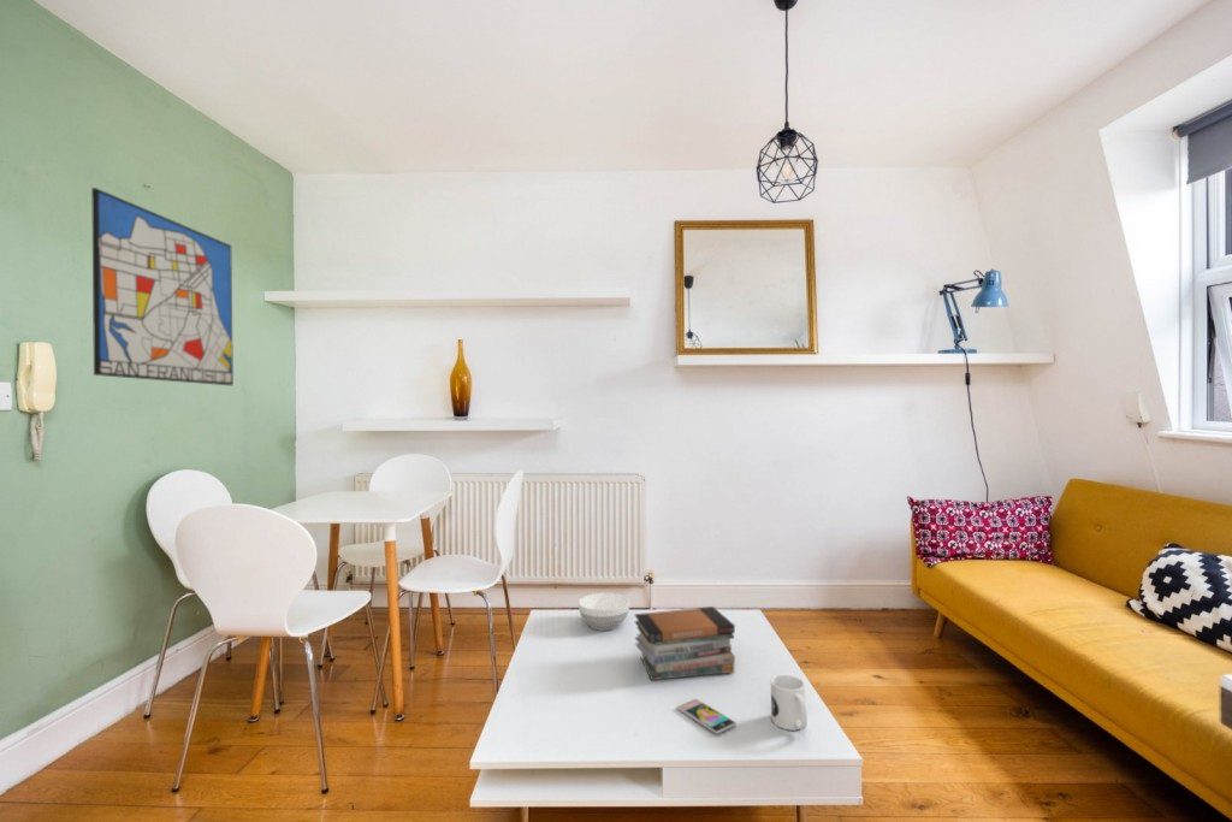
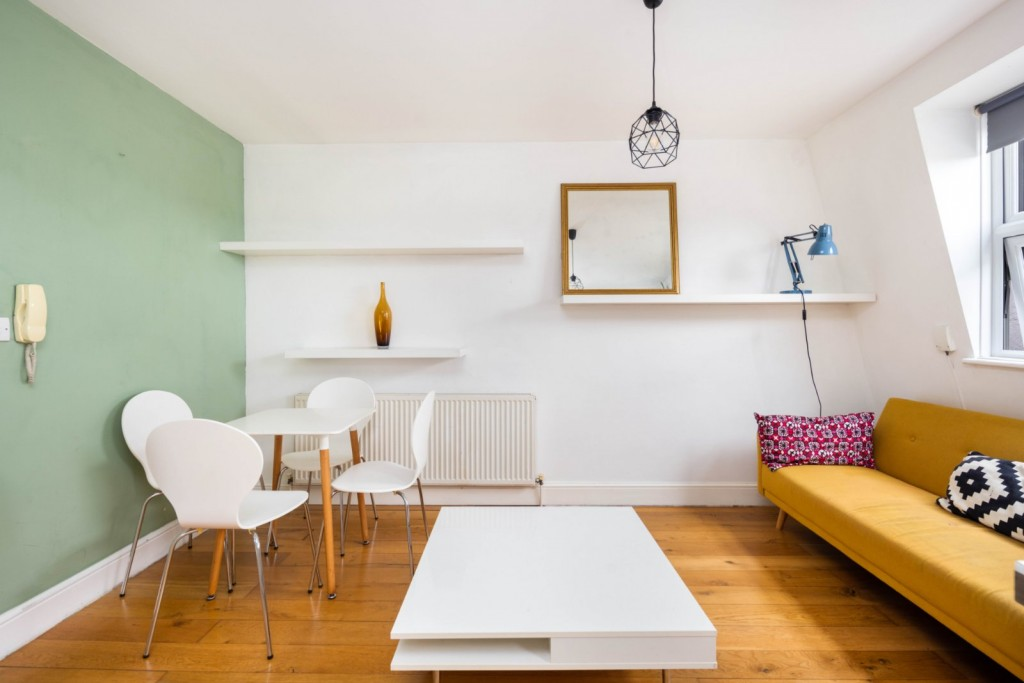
- wall art [90,187,235,386]
- smartphone [676,697,738,735]
- bowl [578,592,630,632]
- mug [770,674,808,732]
- book stack [633,605,736,681]
